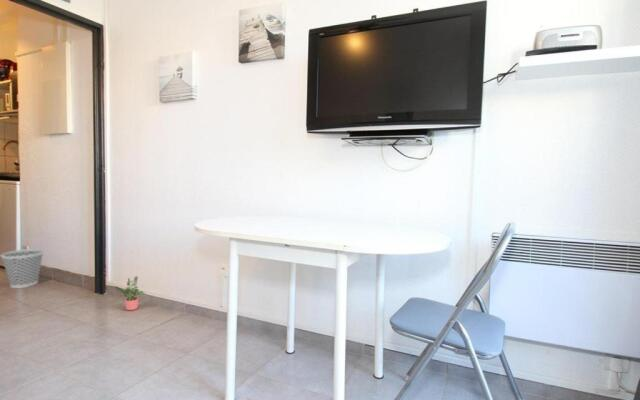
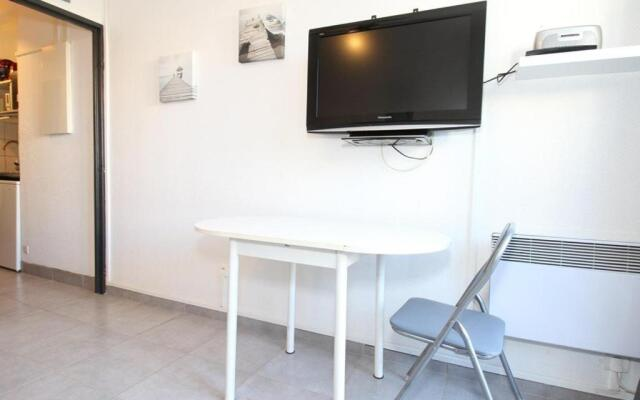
- wastebasket [0,248,45,289]
- potted plant [113,275,147,311]
